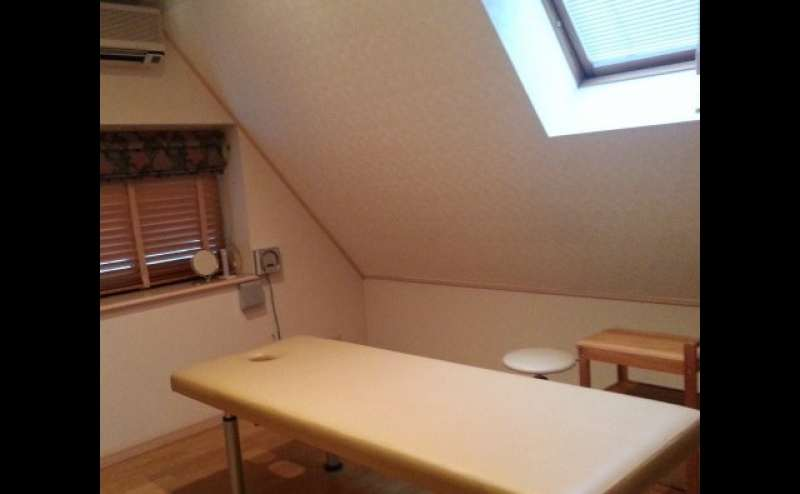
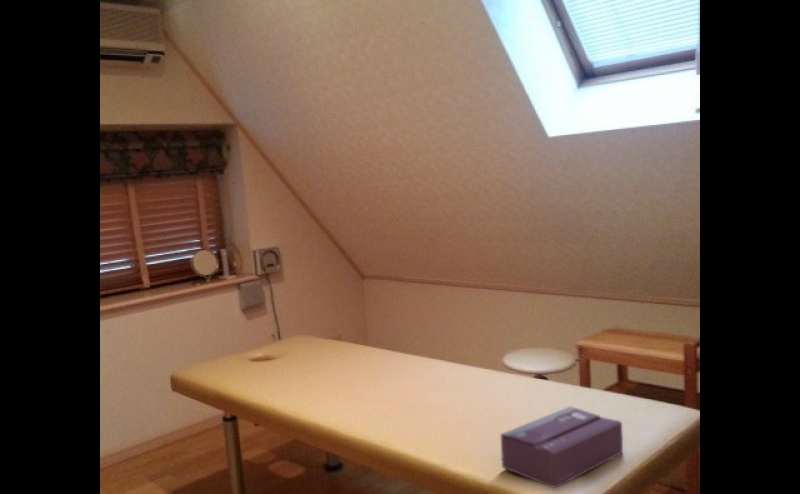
+ tissue box [500,405,624,489]
